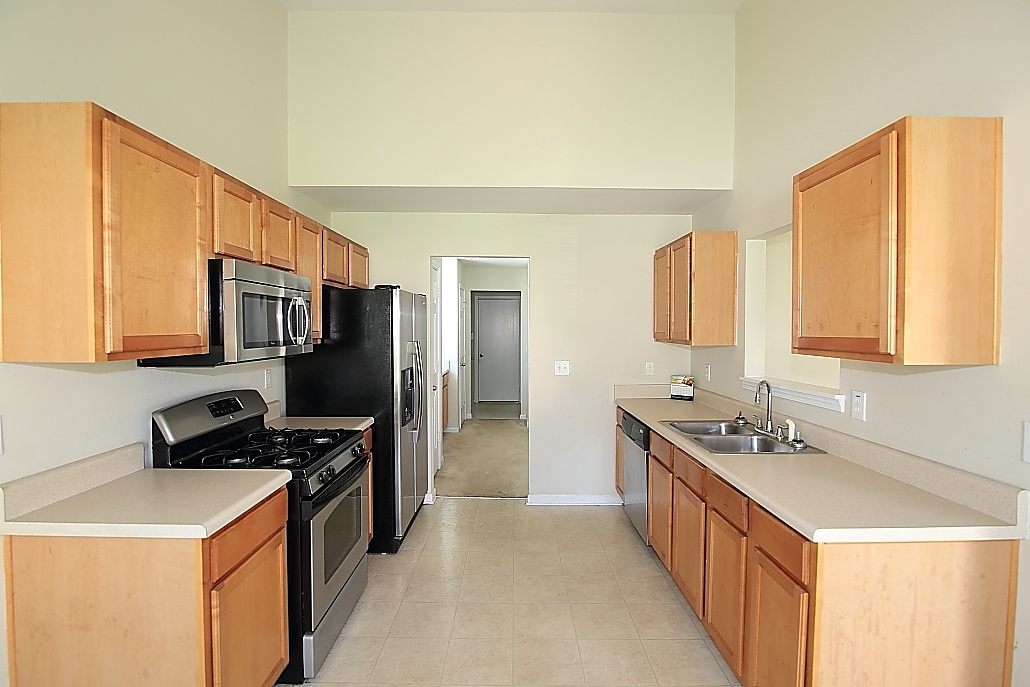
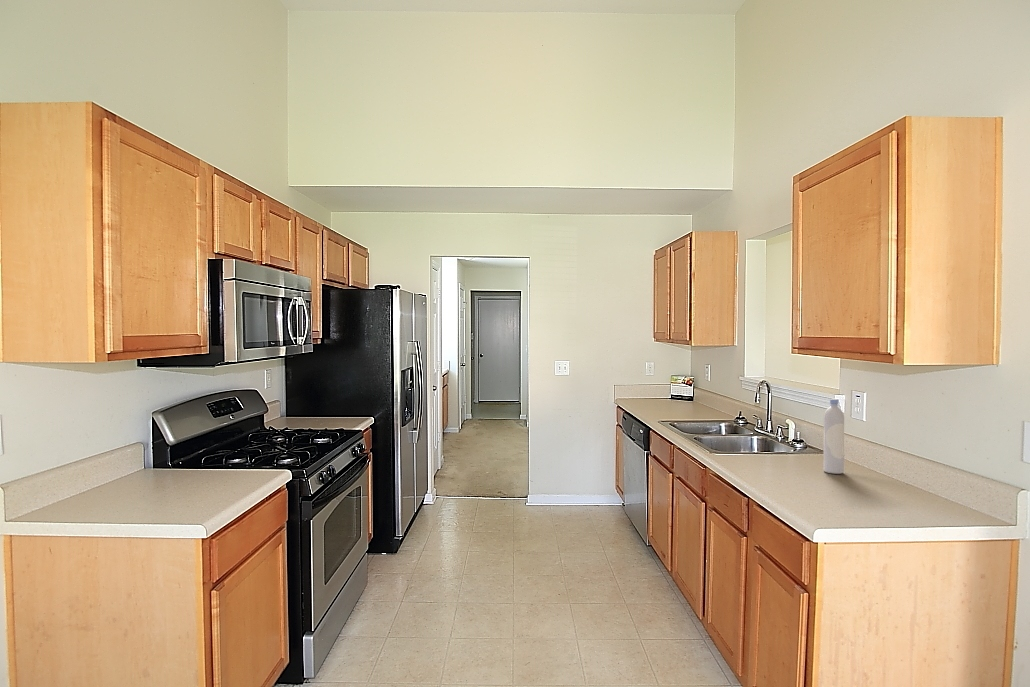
+ bottle [822,398,845,475]
